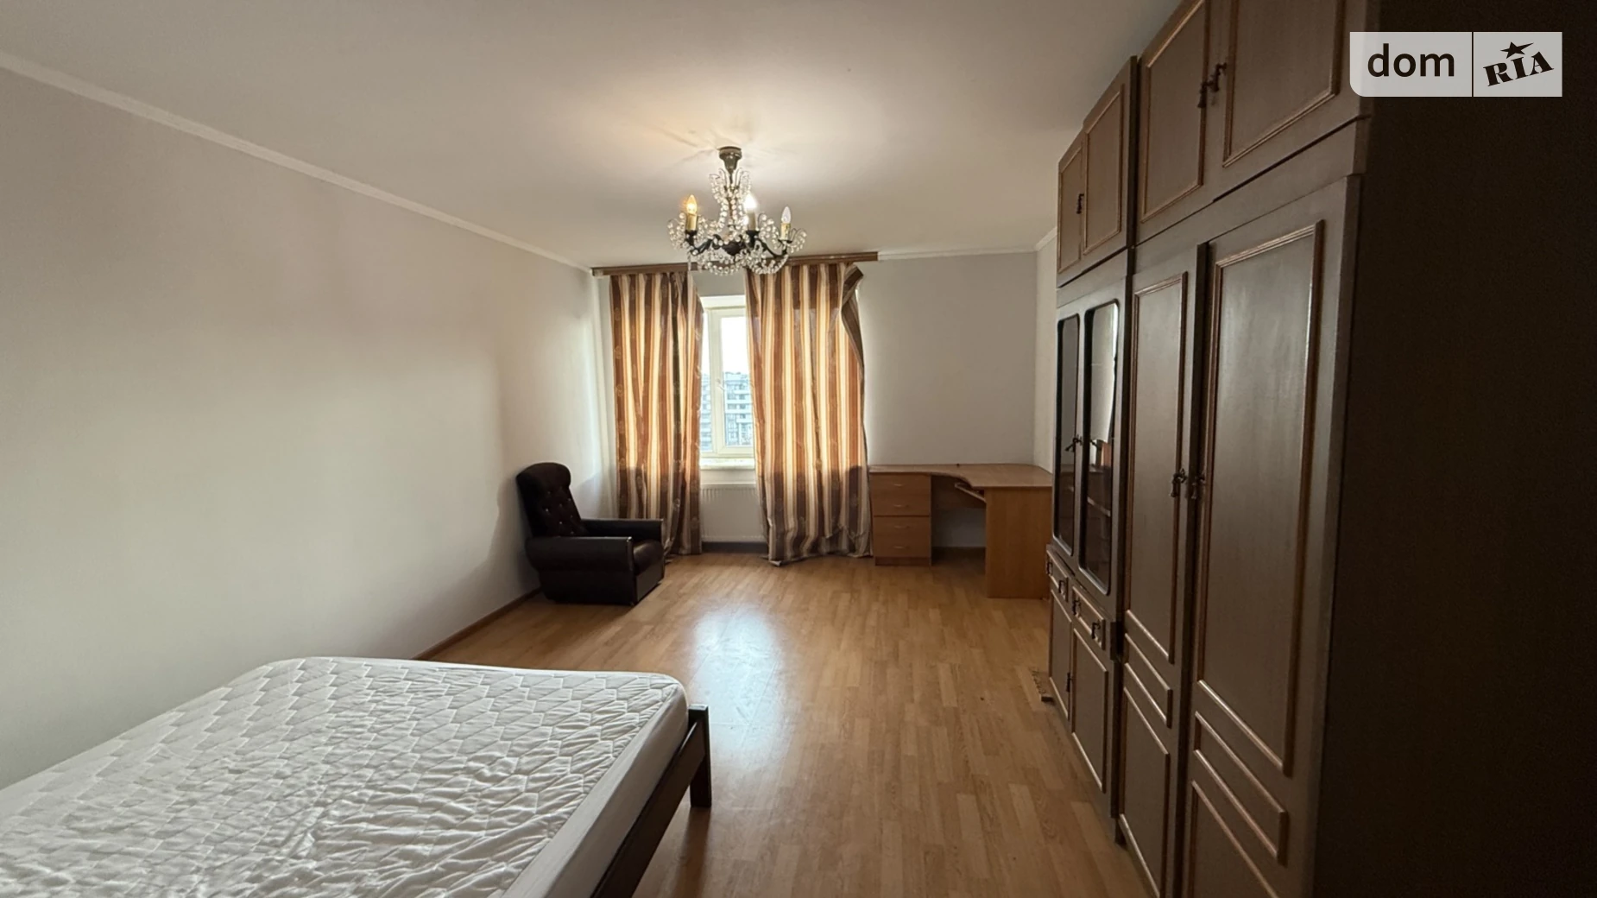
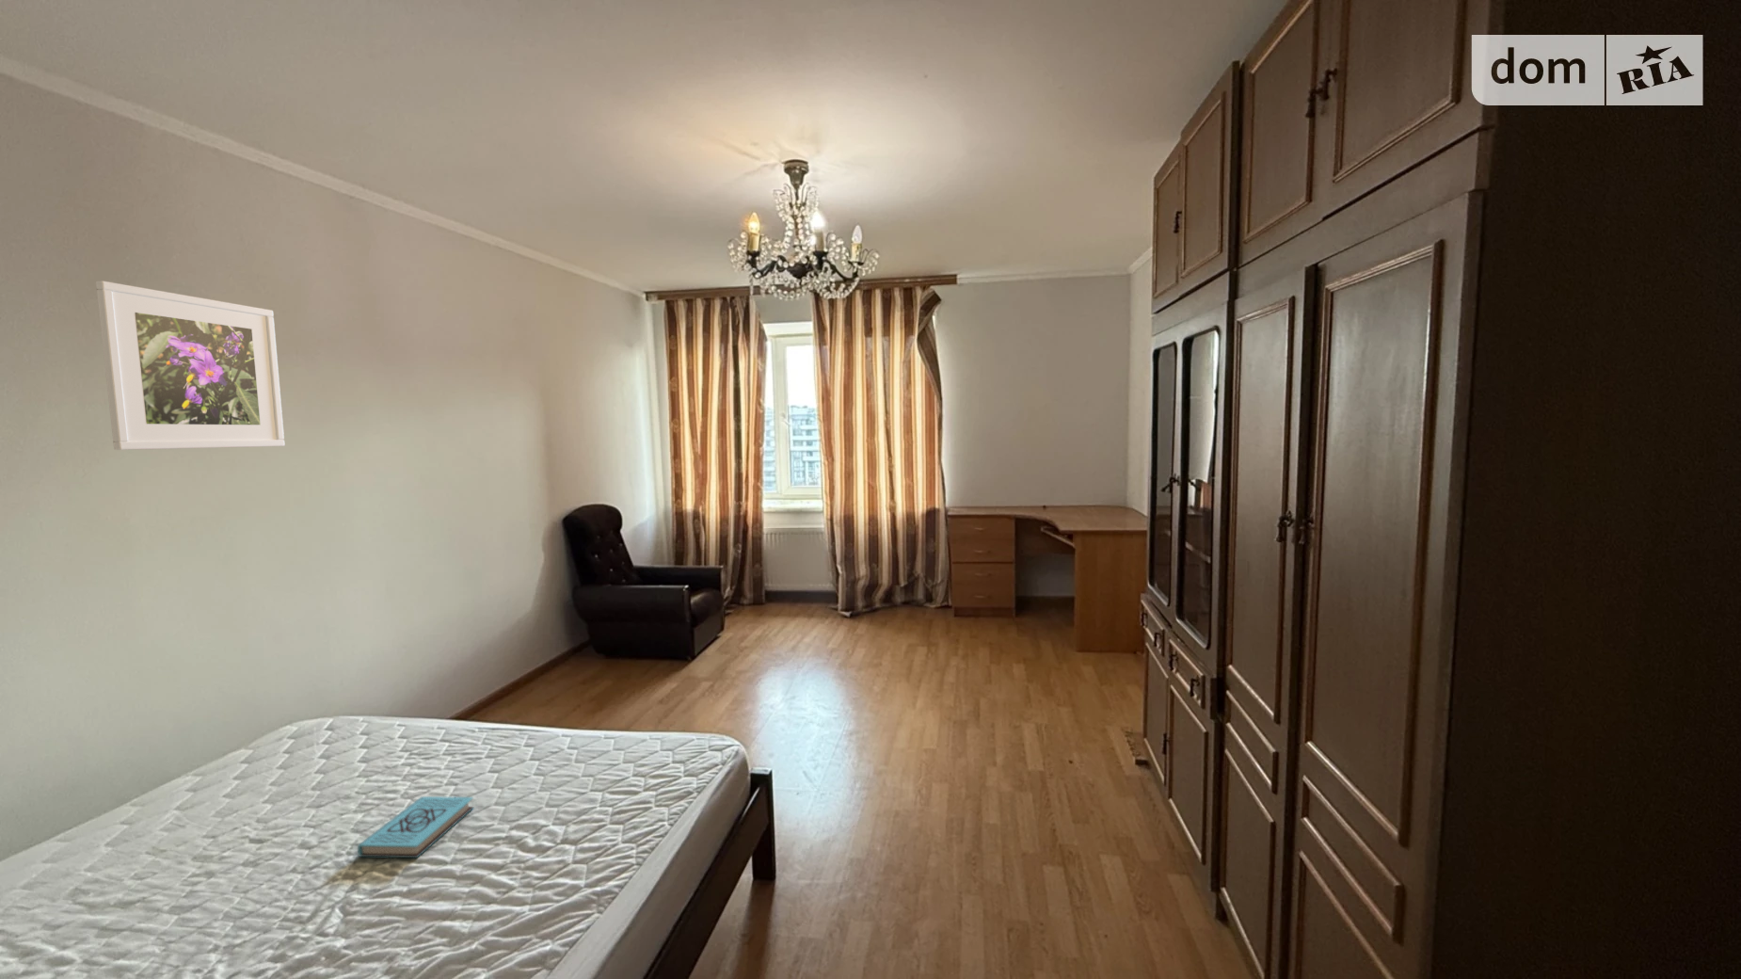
+ book [356,795,475,858]
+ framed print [94,280,285,451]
